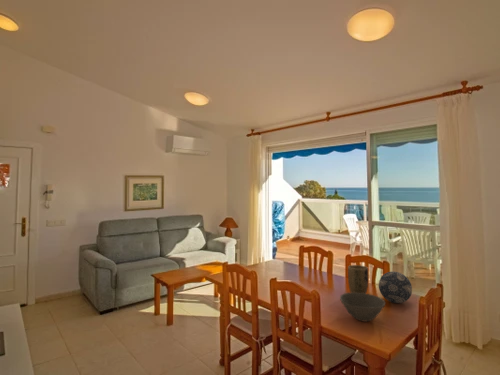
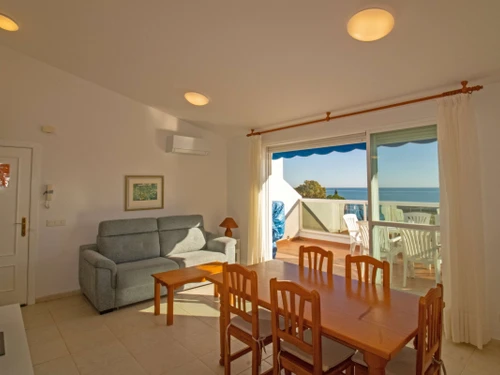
- plant pot [347,264,369,294]
- bowl [339,292,386,323]
- decorative ball [378,271,413,304]
